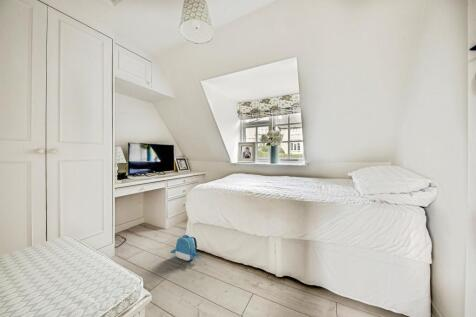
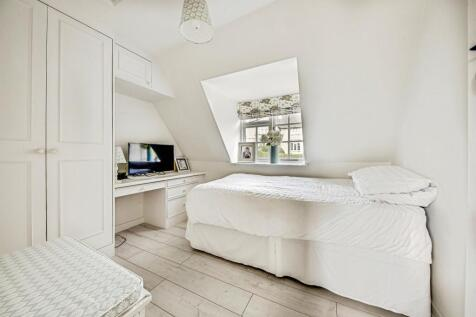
- backpack [169,234,200,262]
